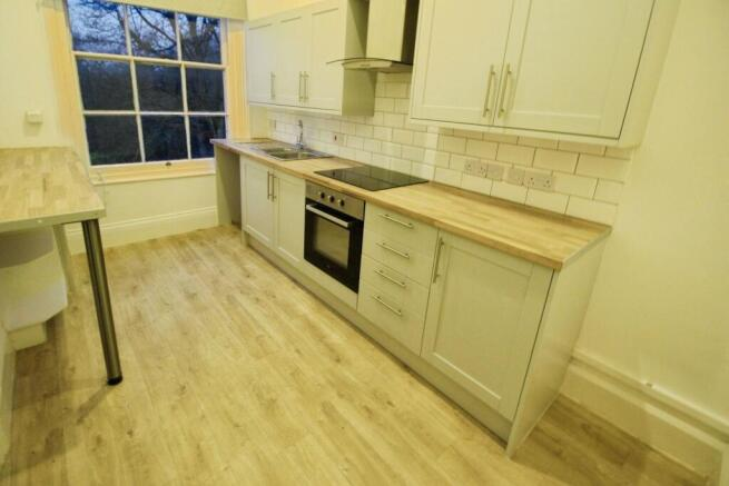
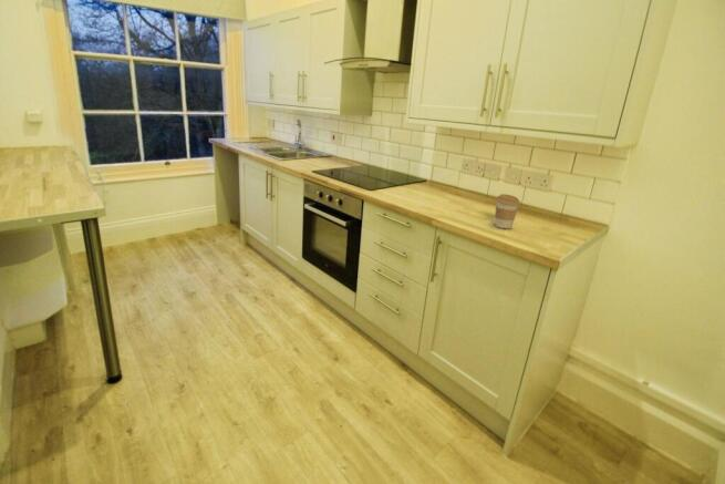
+ coffee cup [494,193,521,229]
